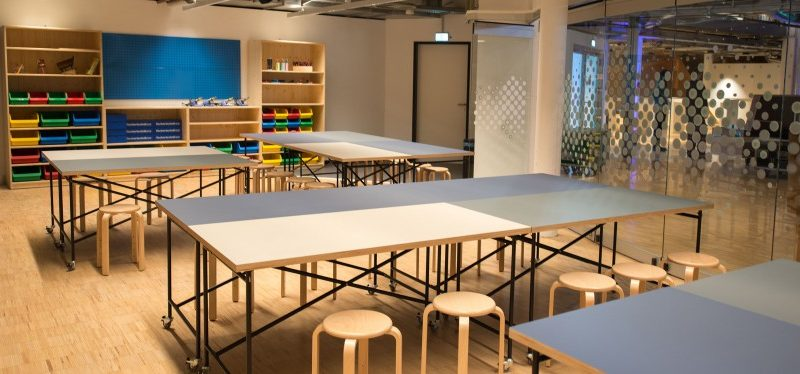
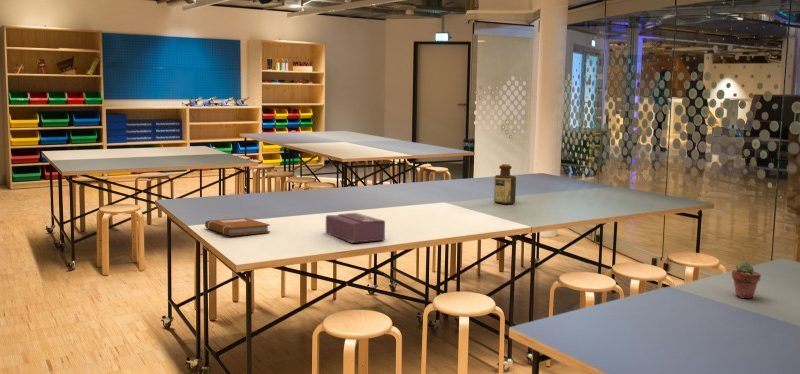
+ bottle [493,163,517,205]
+ potted succulent [731,261,762,299]
+ notebook [204,217,271,237]
+ tissue box [325,212,386,244]
